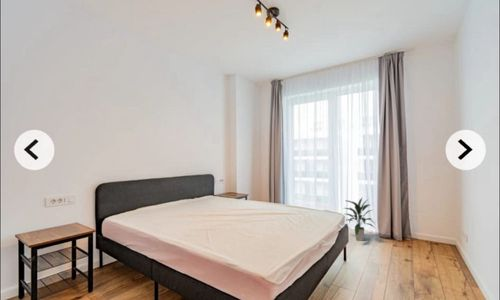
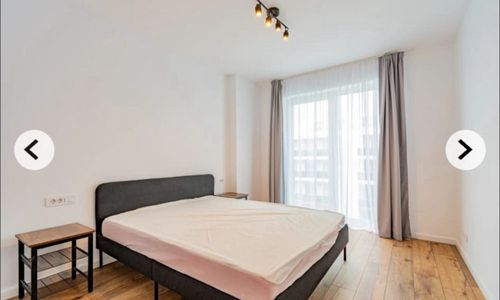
- indoor plant [344,197,376,242]
